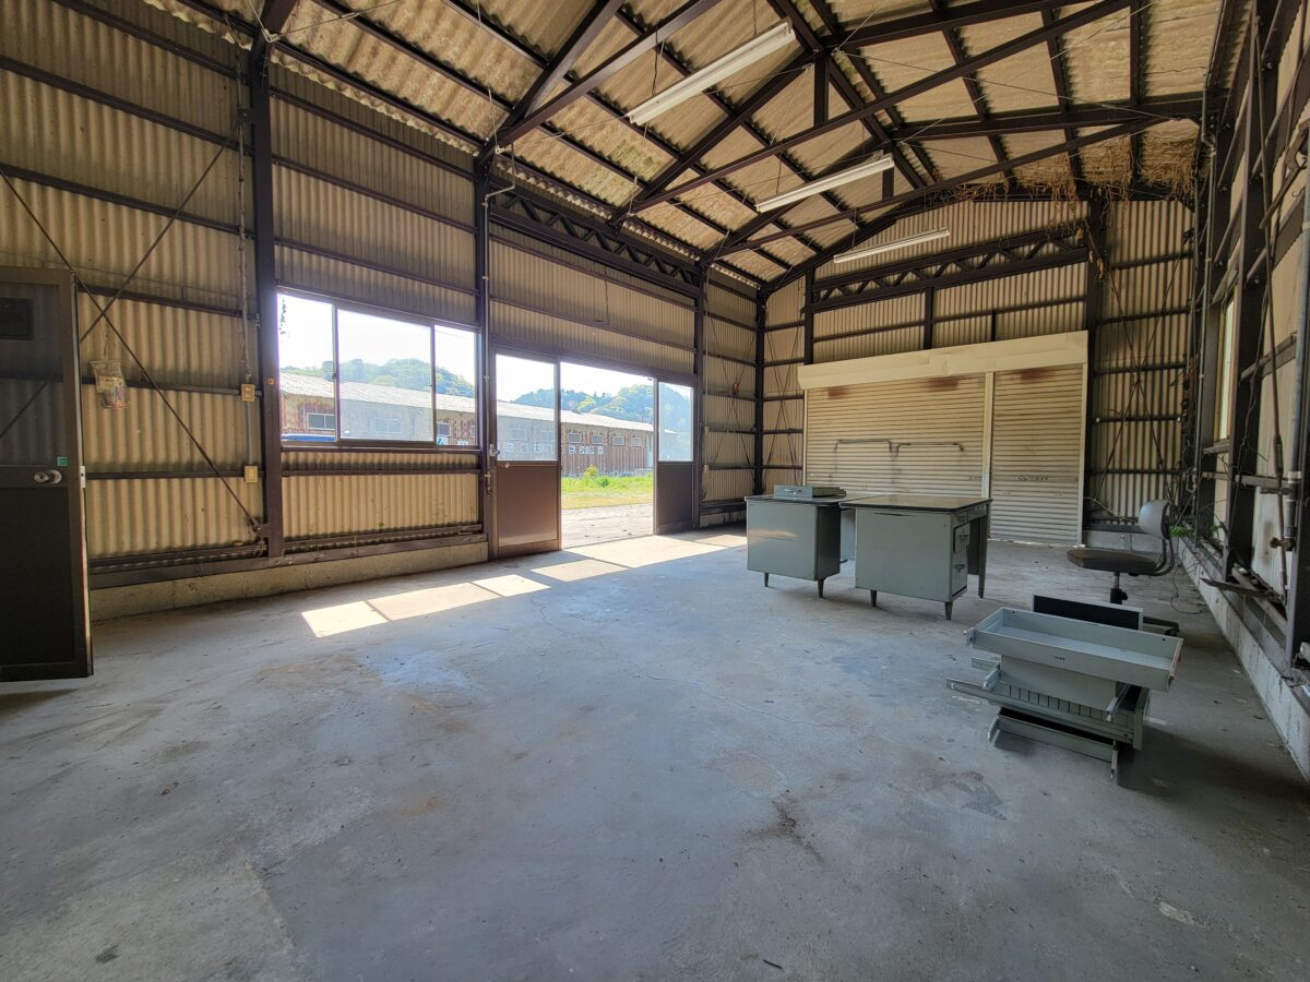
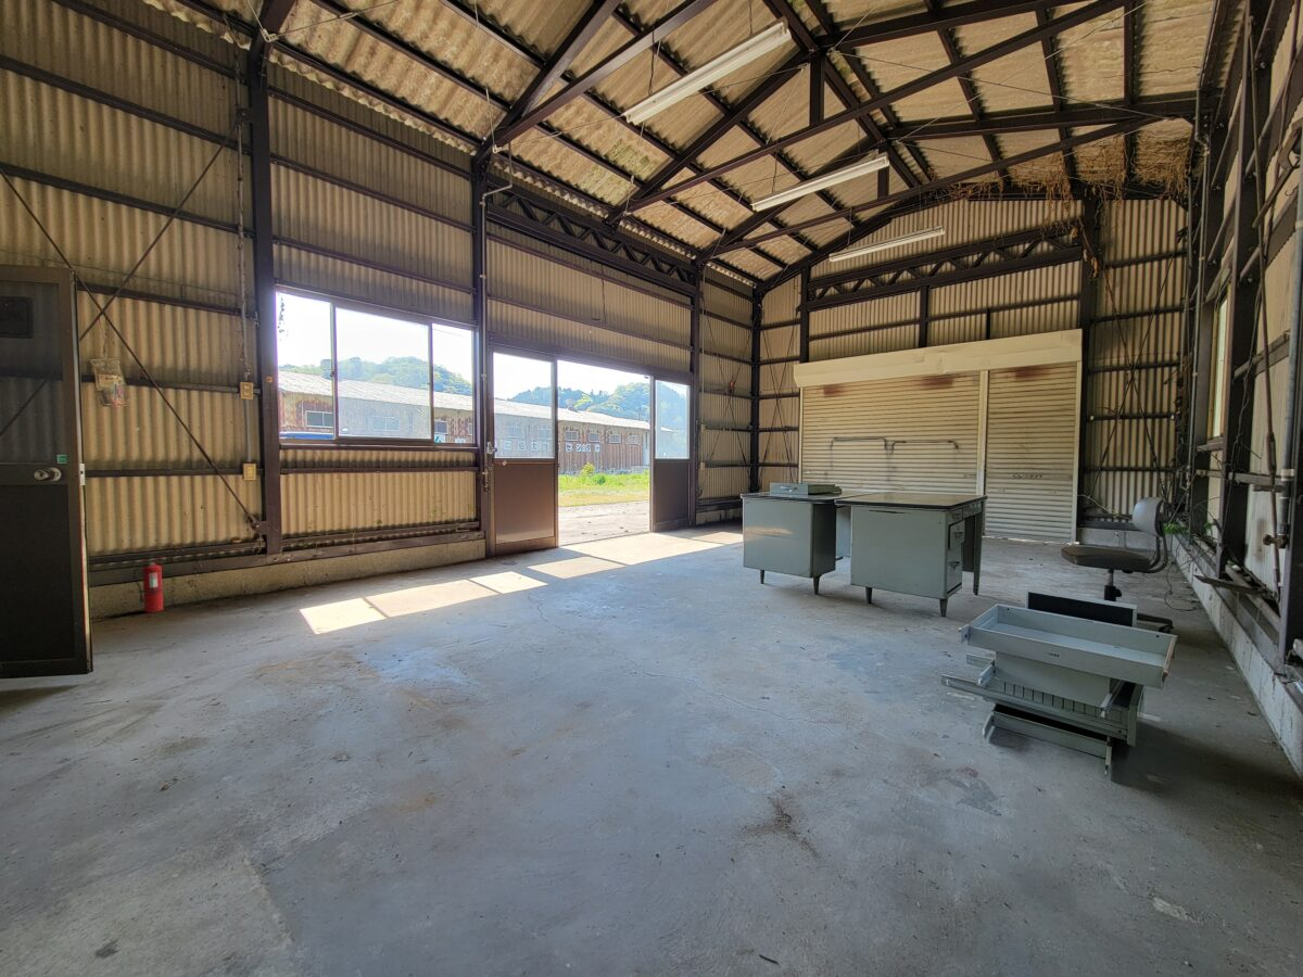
+ fire extinguisher [132,555,165,613]
